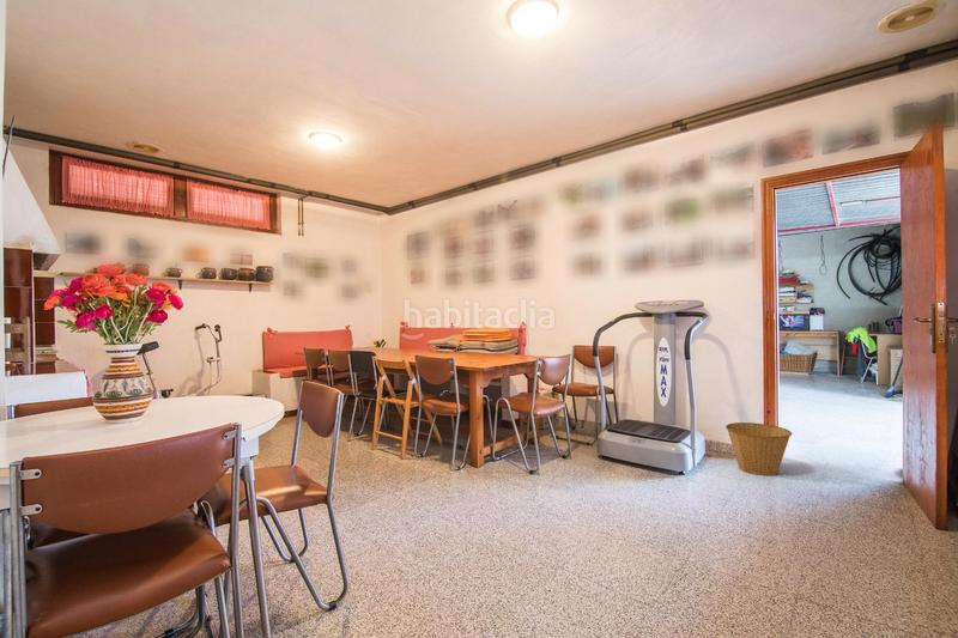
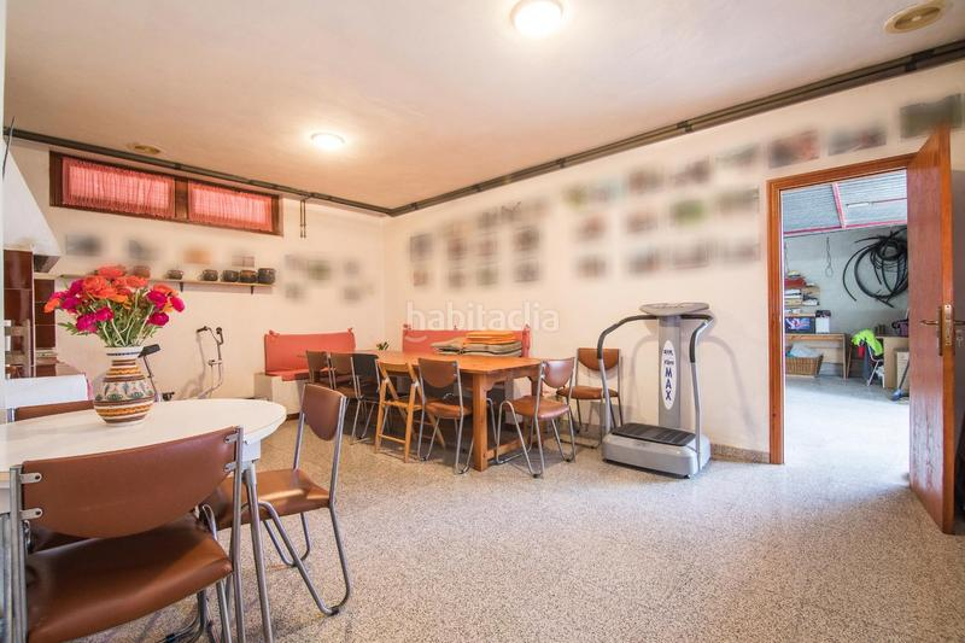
- basket [724,421,793,476]
